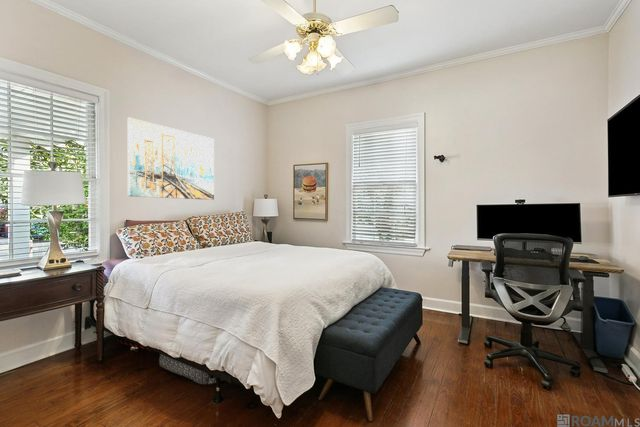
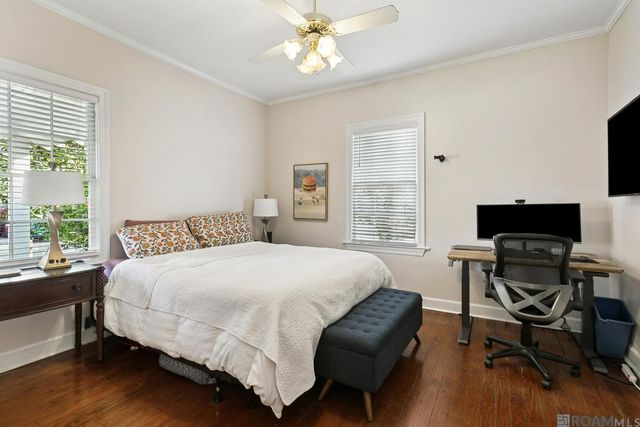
- wall art [127,117,215,201]
